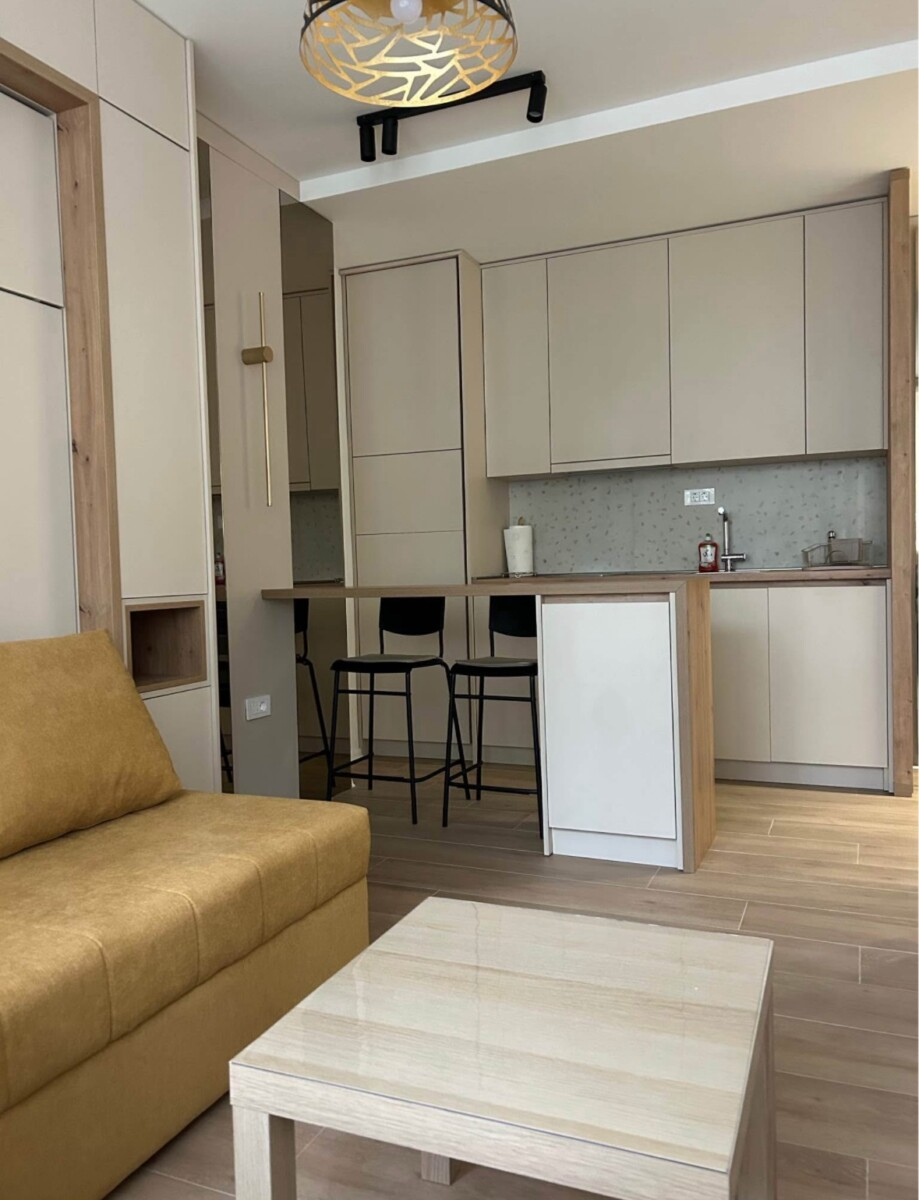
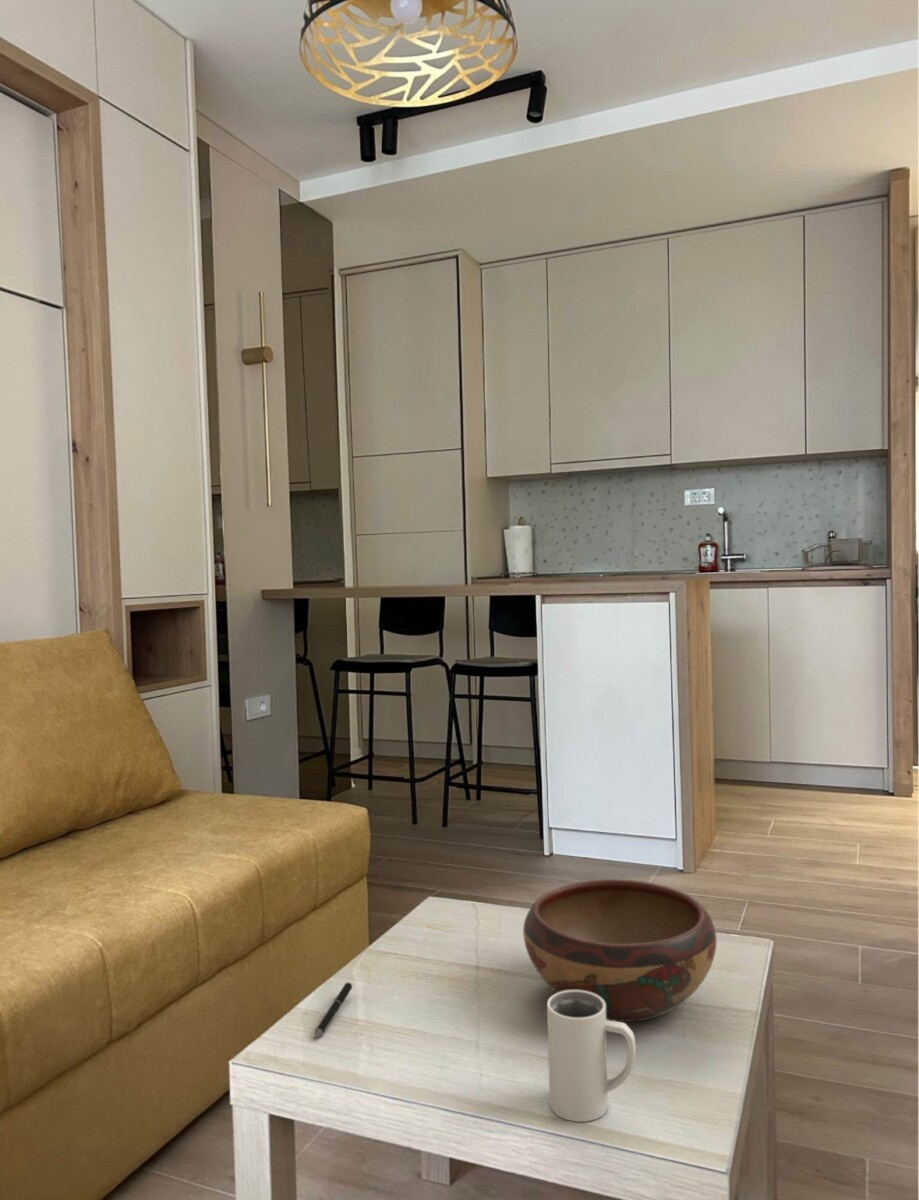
+ mug [546,990,636,1123]
+ pen [314,982,353,1039]
+ decorative bowl [522,878,718,1023]
